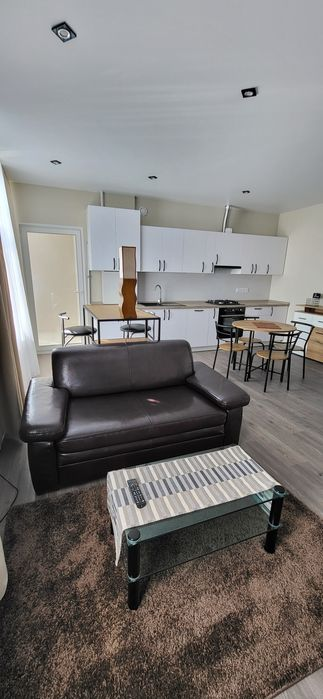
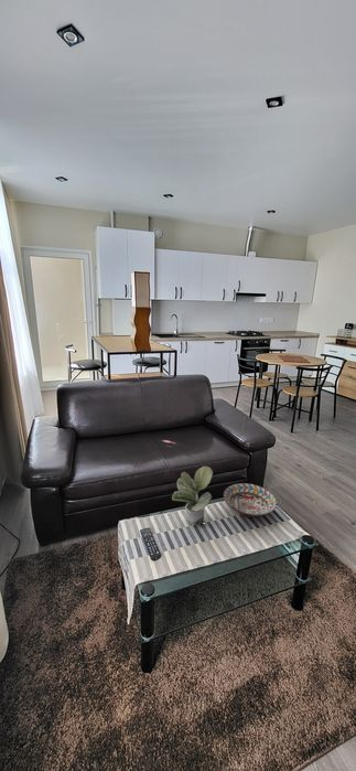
+ potted plant [171,465,214,524]
+ decorative bowl [223,482,278,518]
